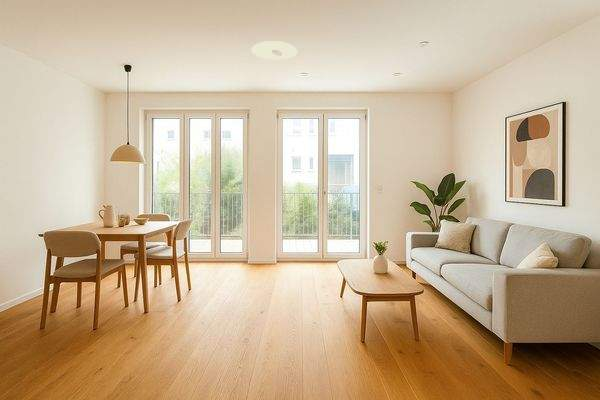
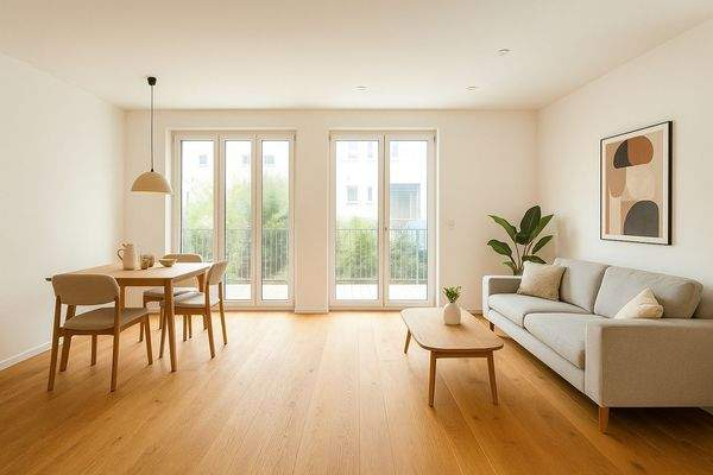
- ceiling light [251,40,298,61]
